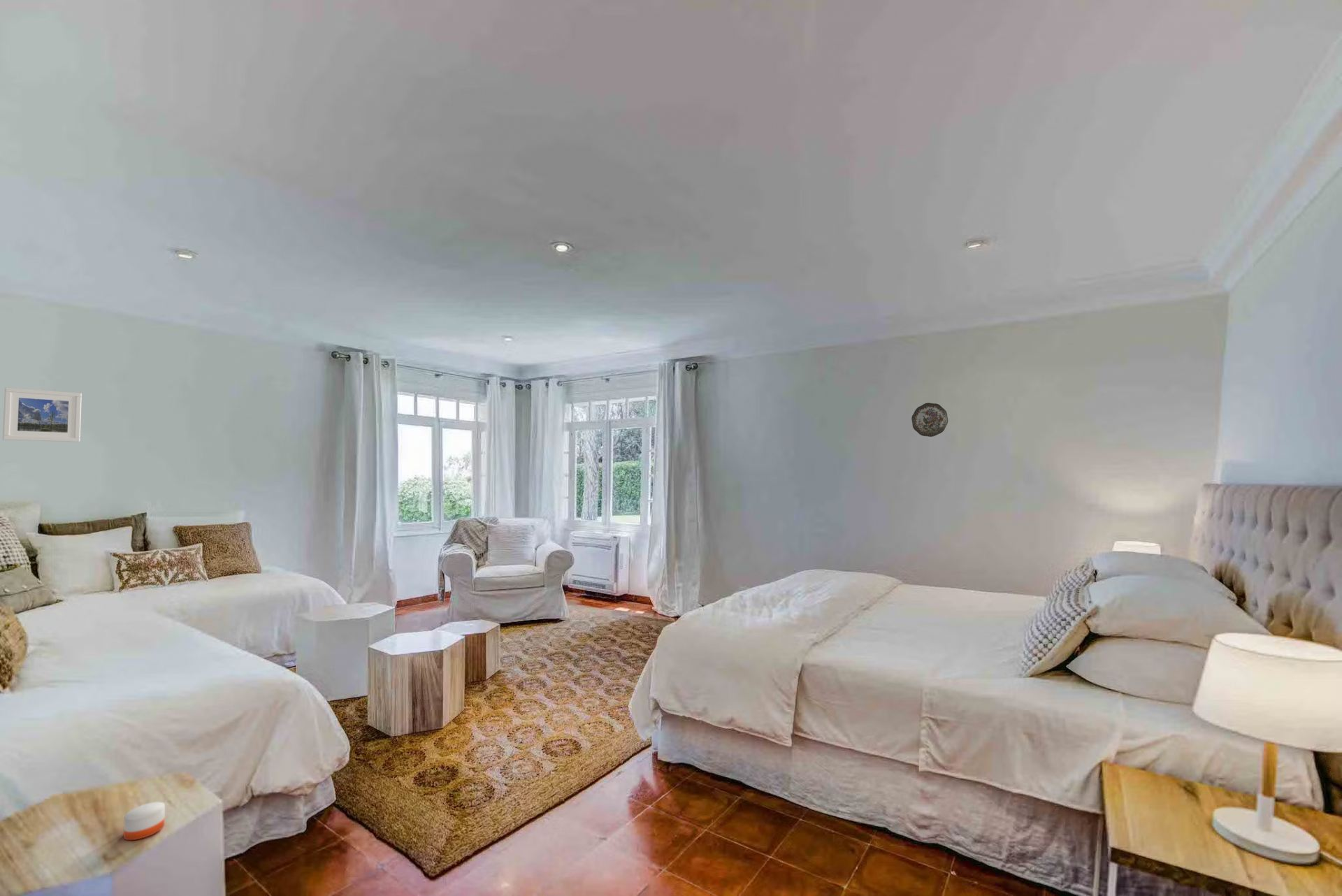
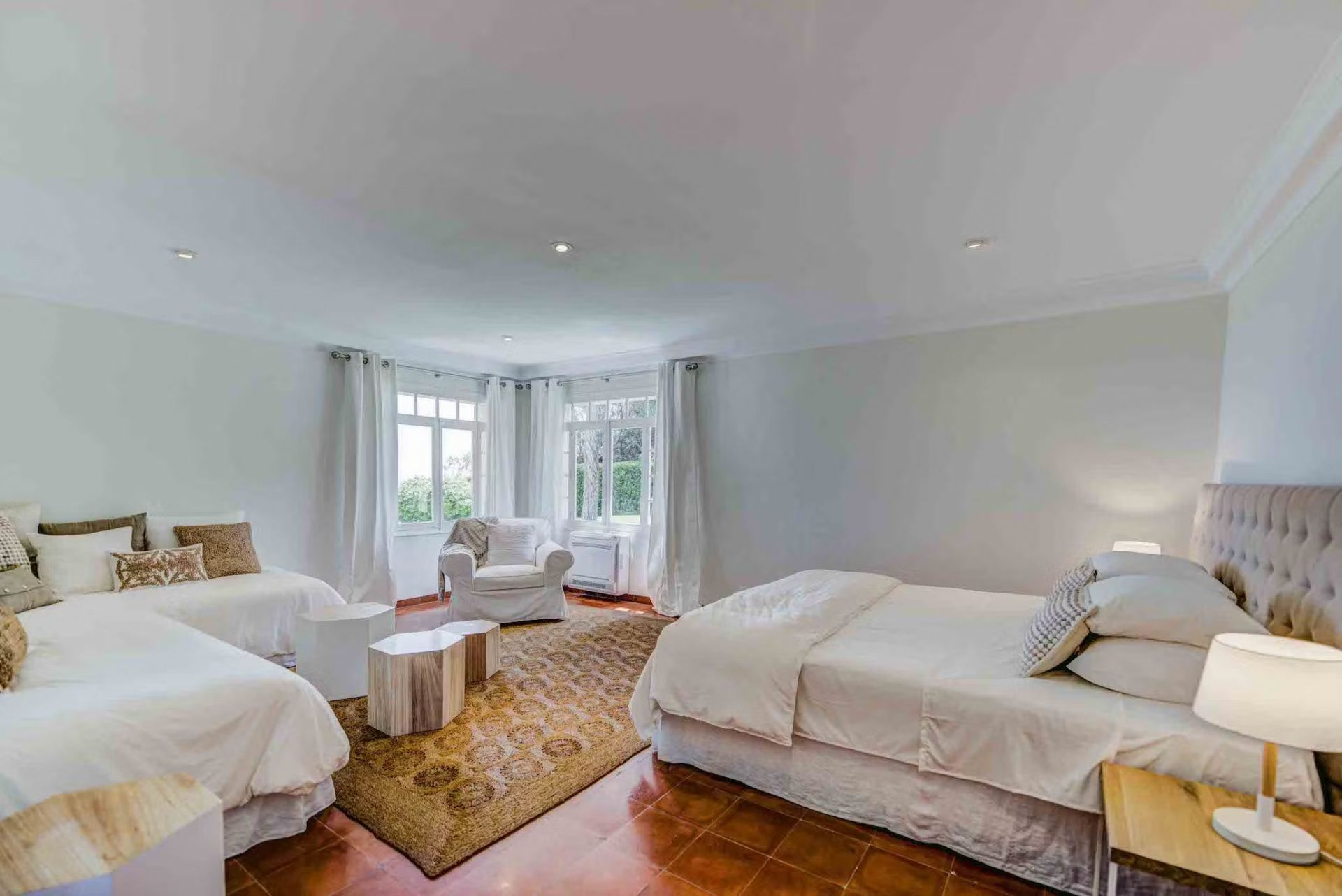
- candle [123,801,166,841]
- decorative plate [911,402,948,438]
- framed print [2,386,82,442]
